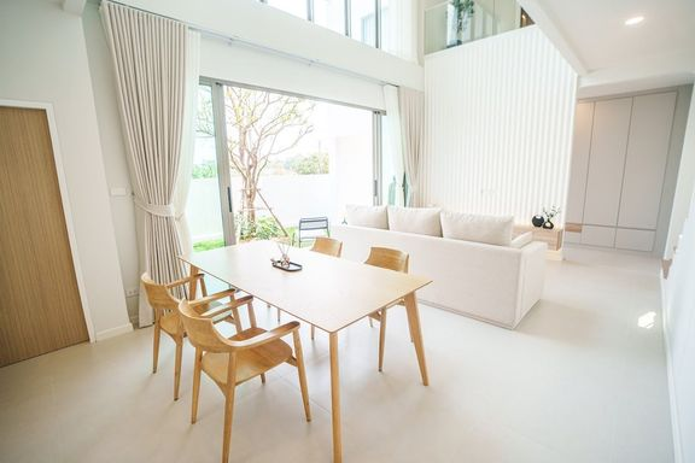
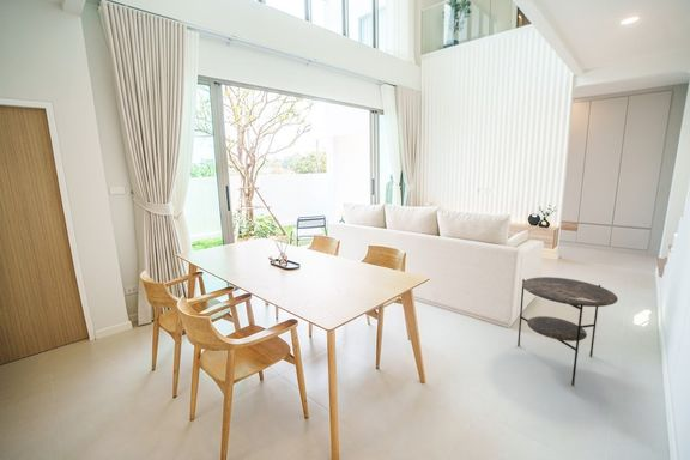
+ side table [516,276,619,387]
